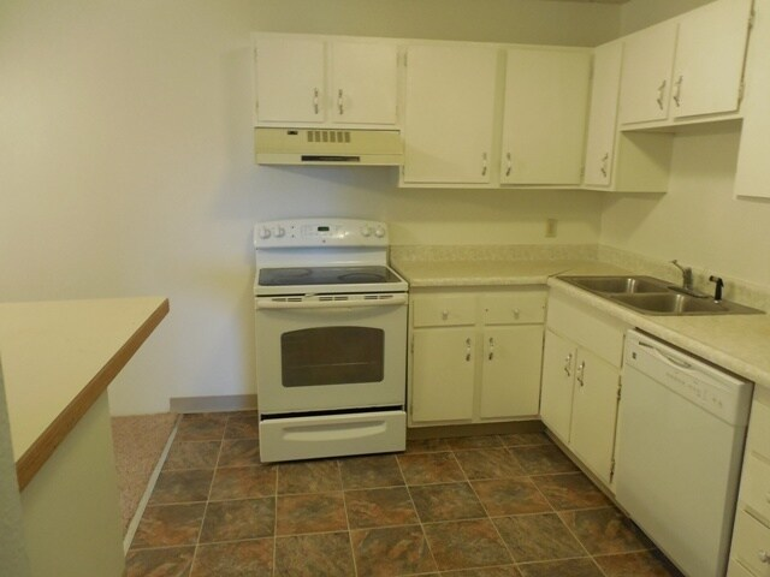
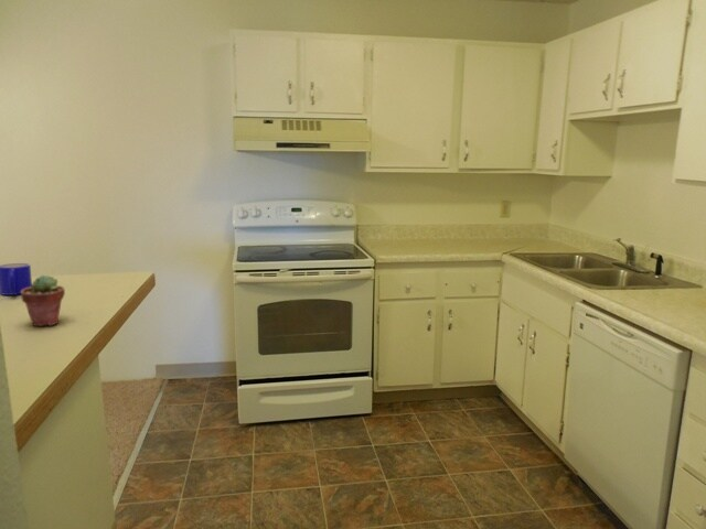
+ mug [0,262,33,296]
+ potted succulent [20,274,66,327]
